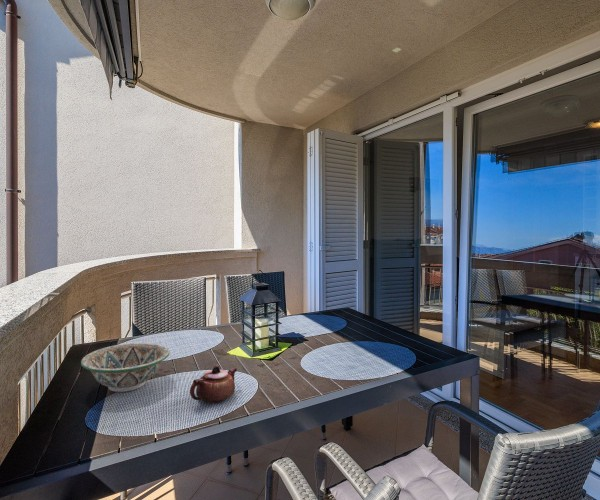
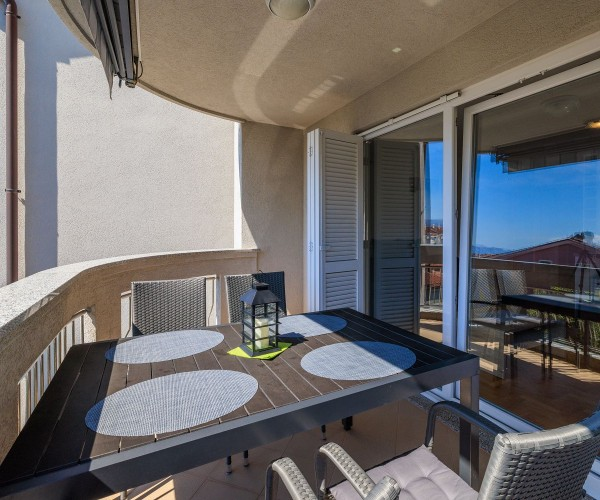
- teapot [189,364,238,404]
- decorative bowl [80,342,171,393]
